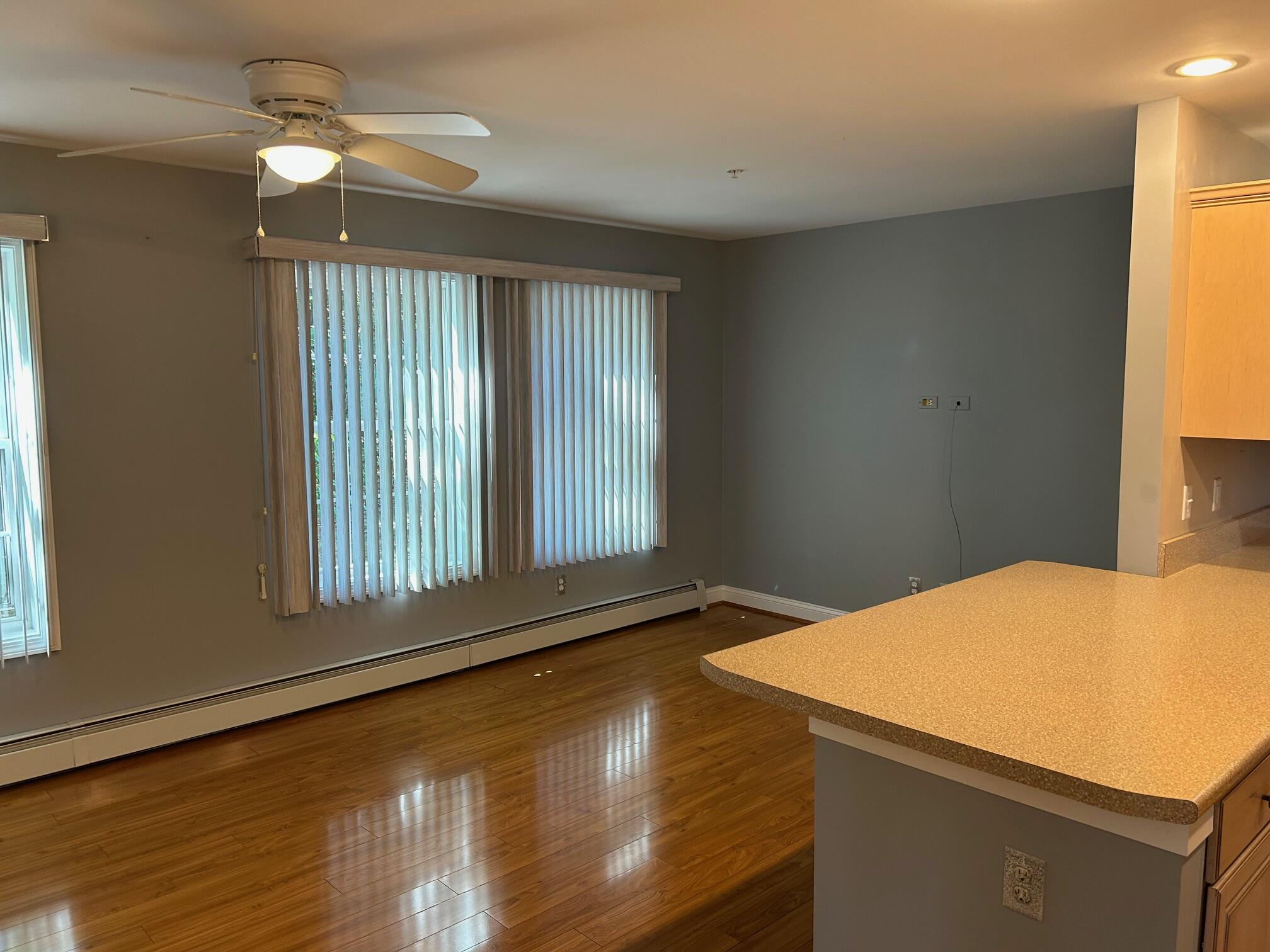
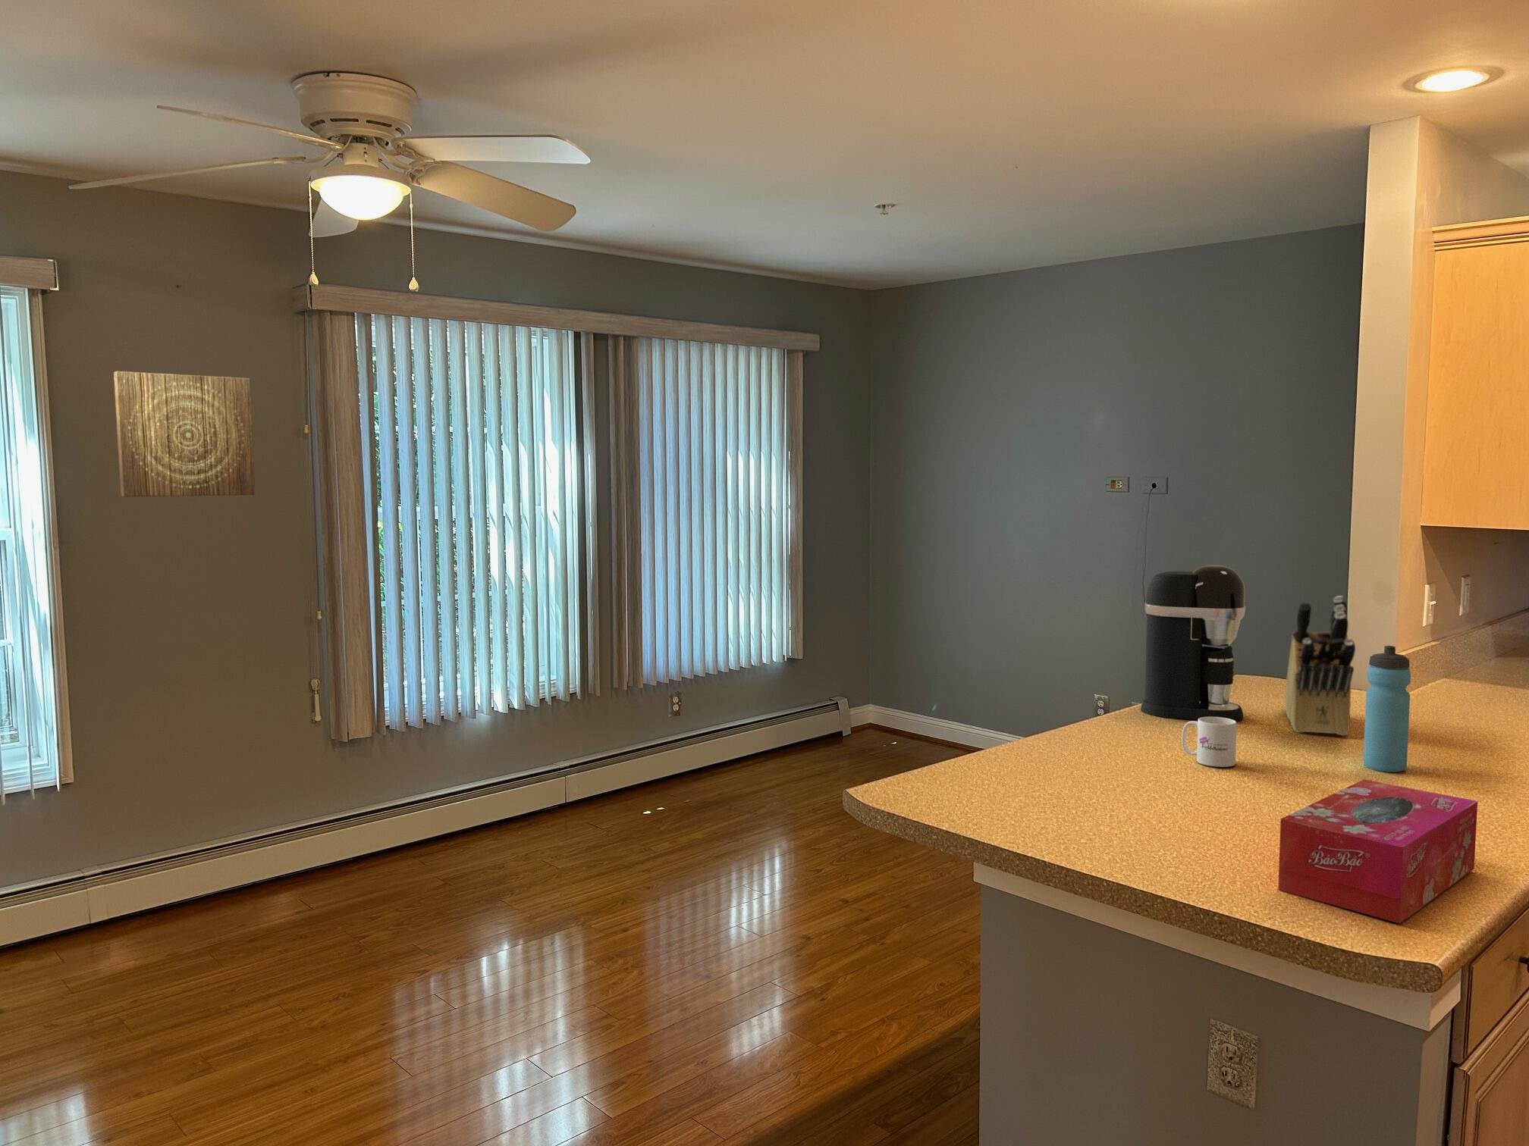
+ knife block [1283,595,1356,736]
+ wall art [113,371,255,497]
+ coffee maker [1140,565,1246,721]
+ water bottle [1363,645,1411,773]
+ tissue box [1277,779,1478,925]
+ mug [1181,717,1236,768]
